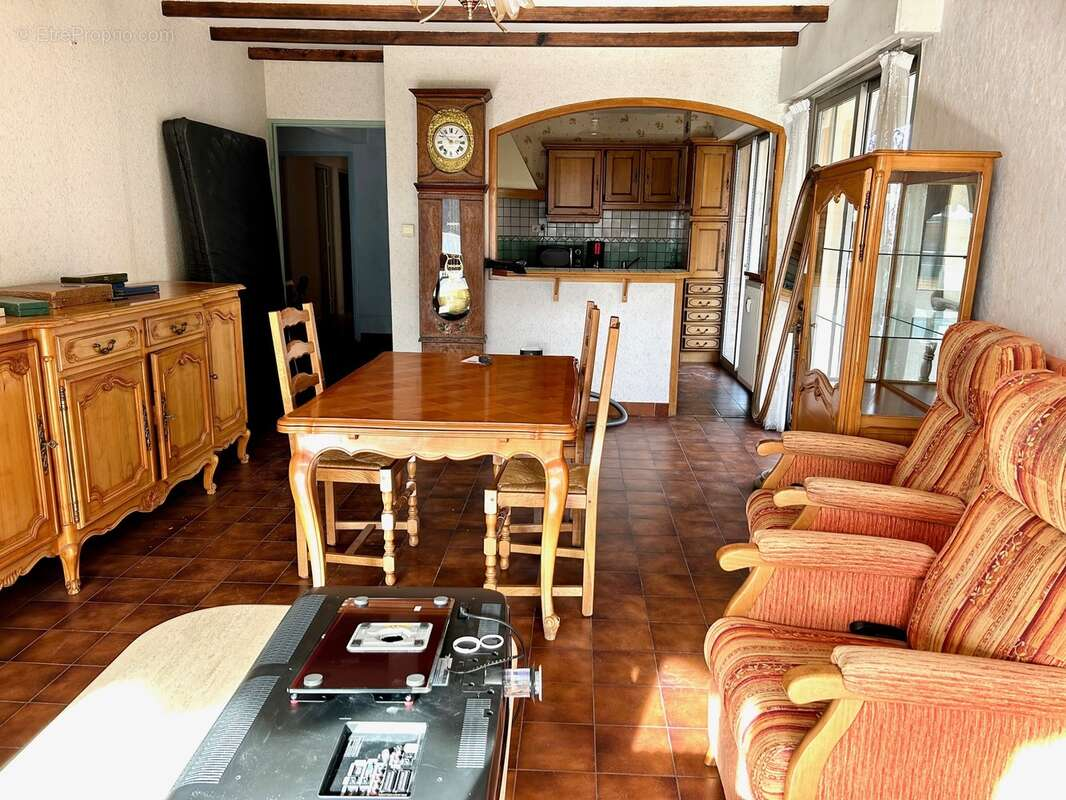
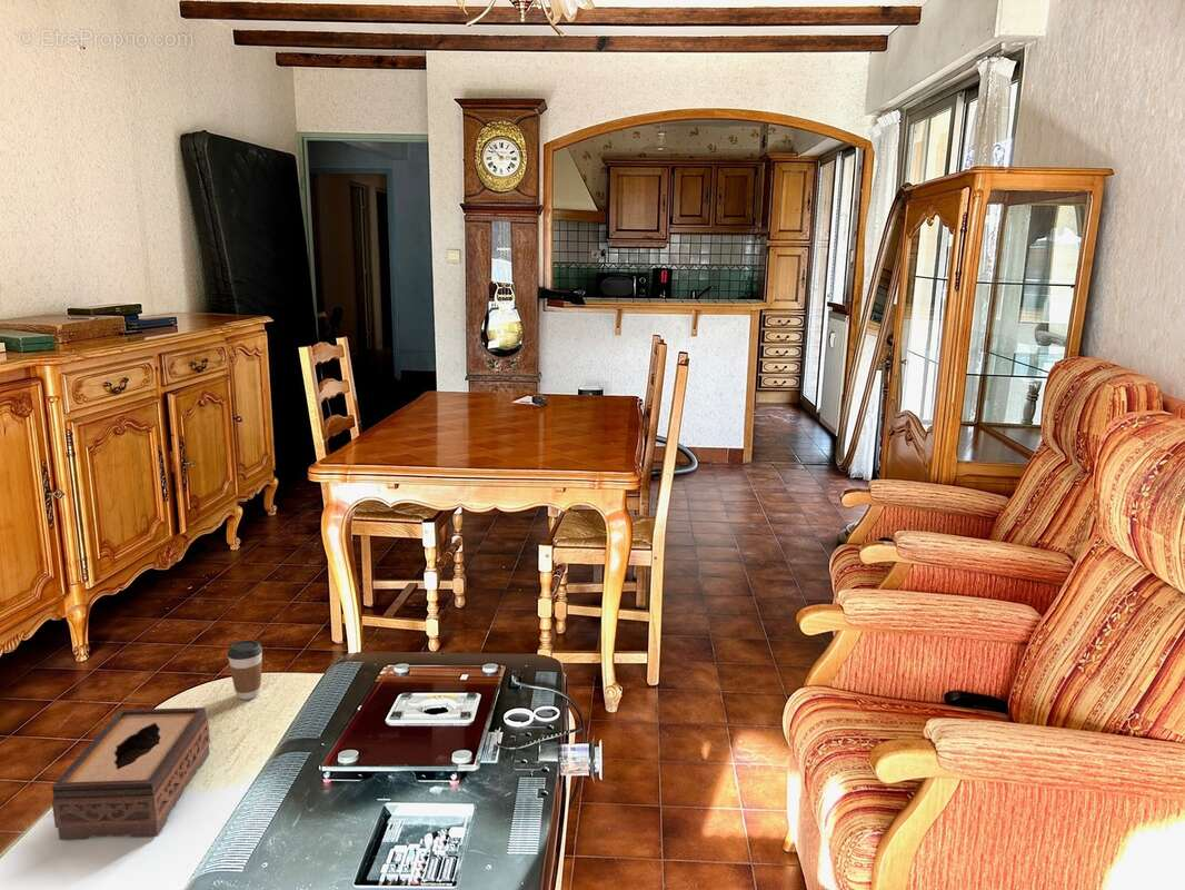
+ tissue box [51,706,211,841]
+ coffee cup [226,640,263,701]
